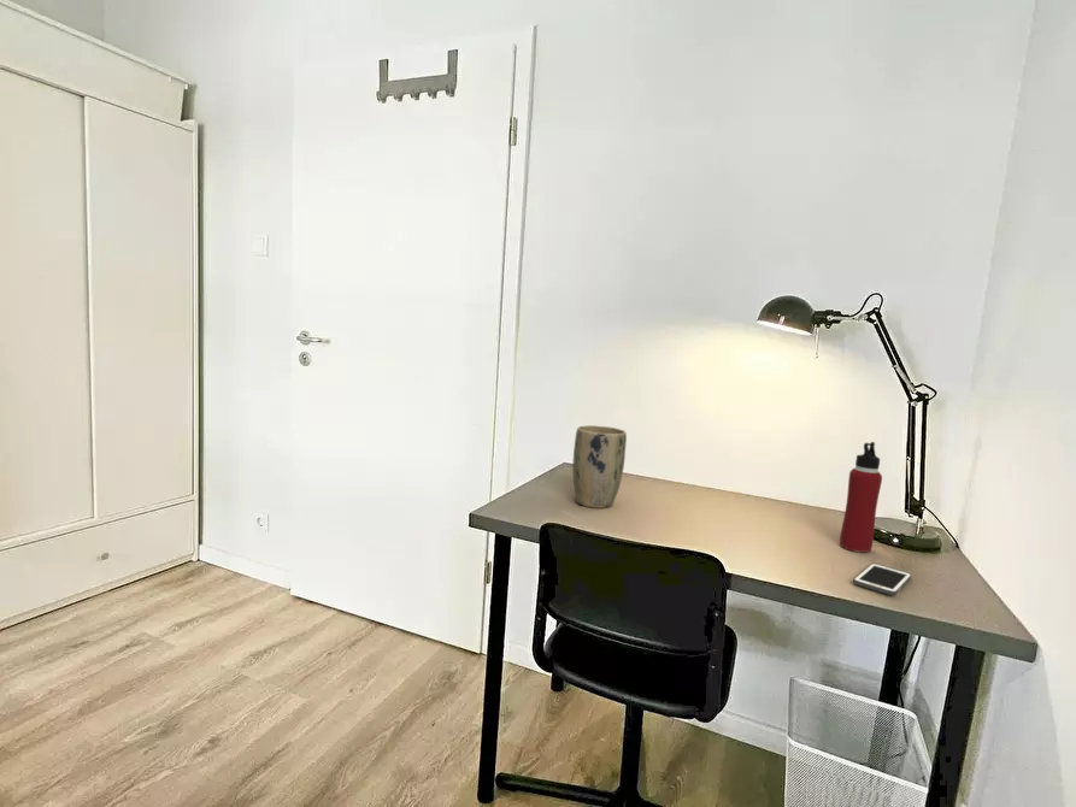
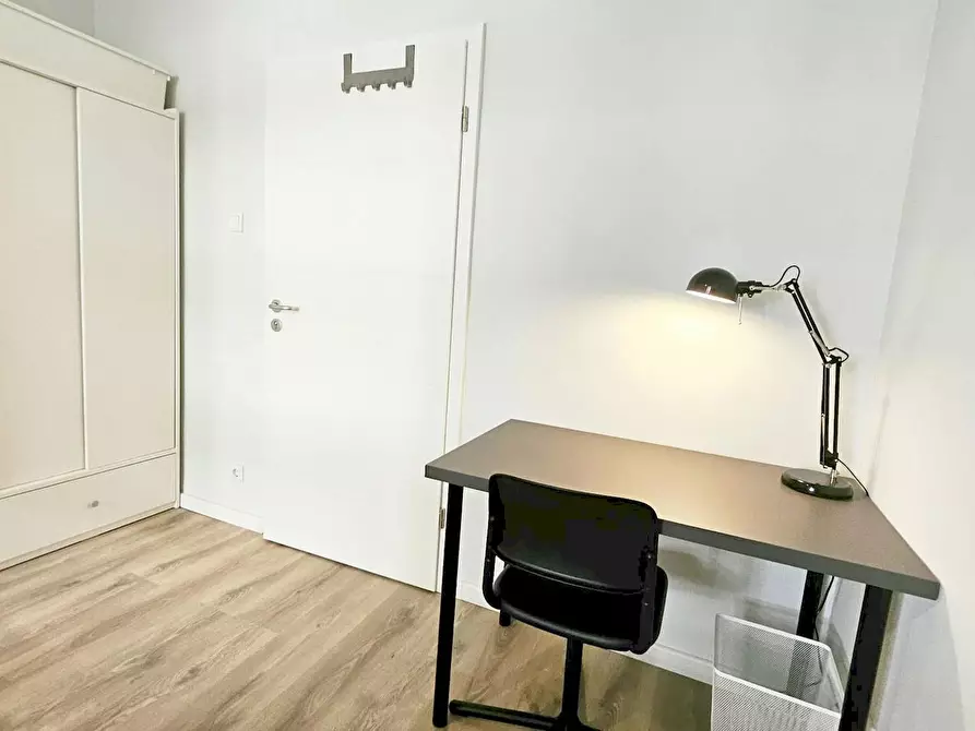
- water bottle [839,441,883,554]
- plant pot [571,424,628,509]
- cell phone [852,562,913,596]
